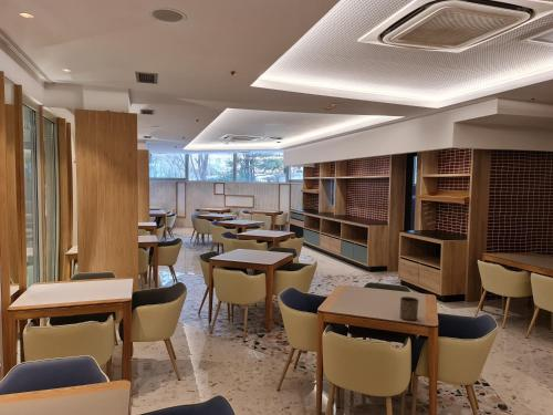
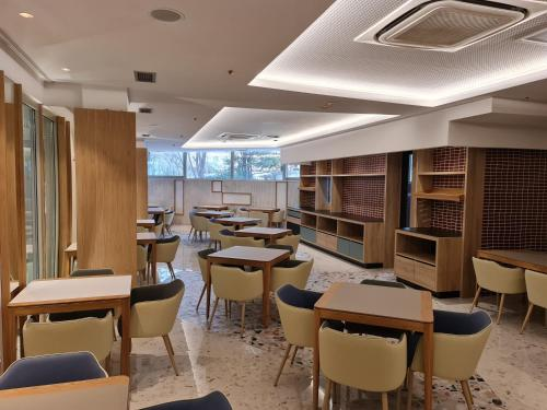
- cup [399,295,419,321]
